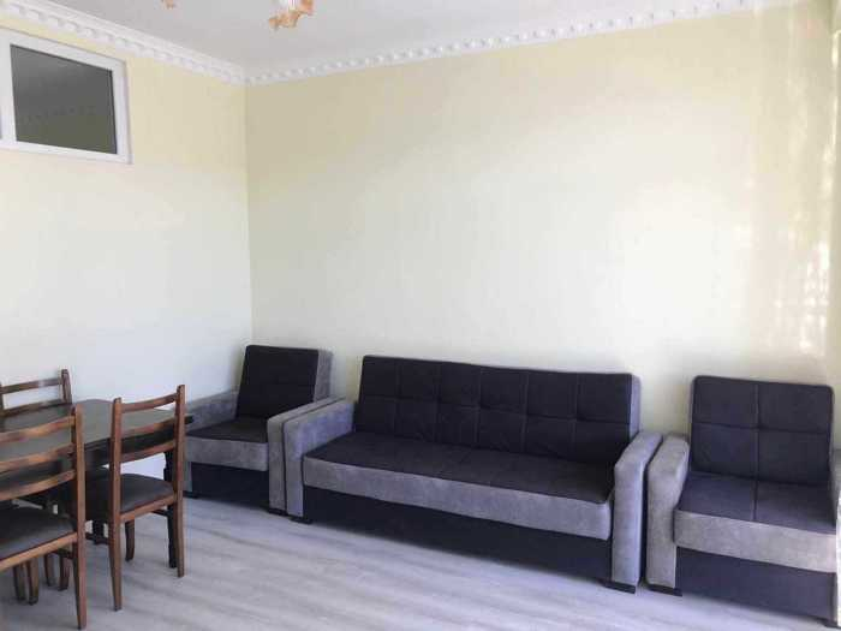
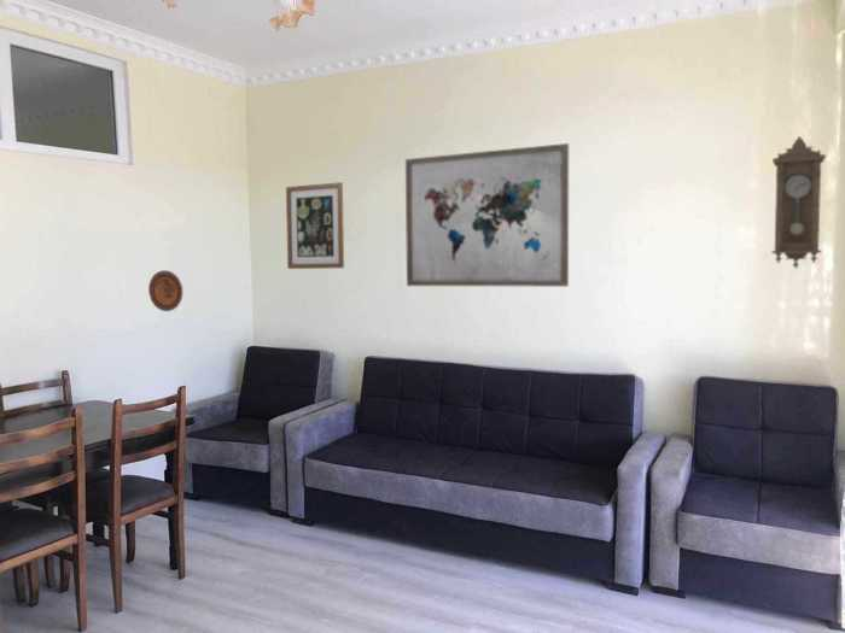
+ pendulum clock [770,135,827,270]
+ wall art [404,142,570,288]
+ wall art [285,181,345,270]
+ decorative plate [147,269,183,312]
